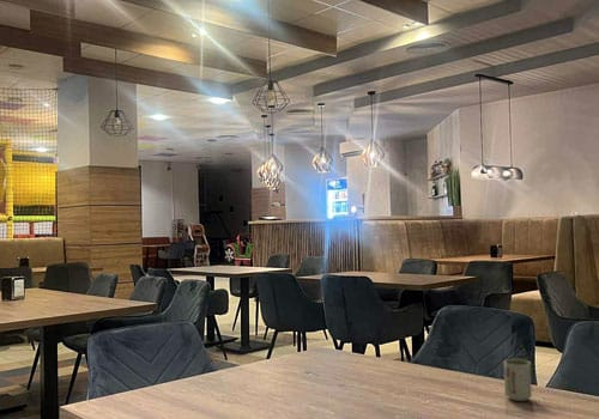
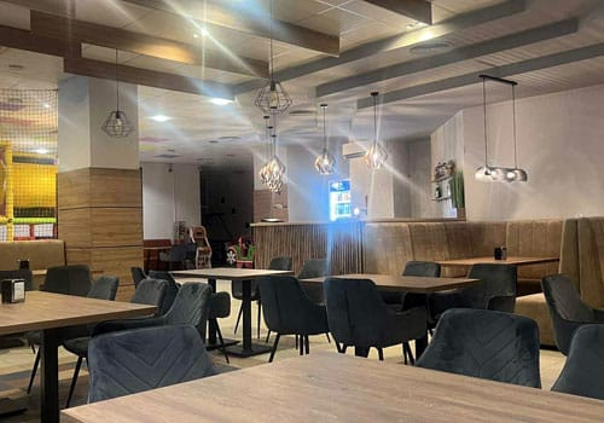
- cup [503,358,533,402]
